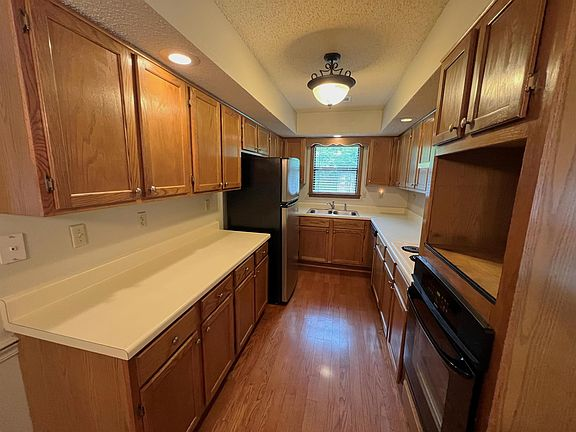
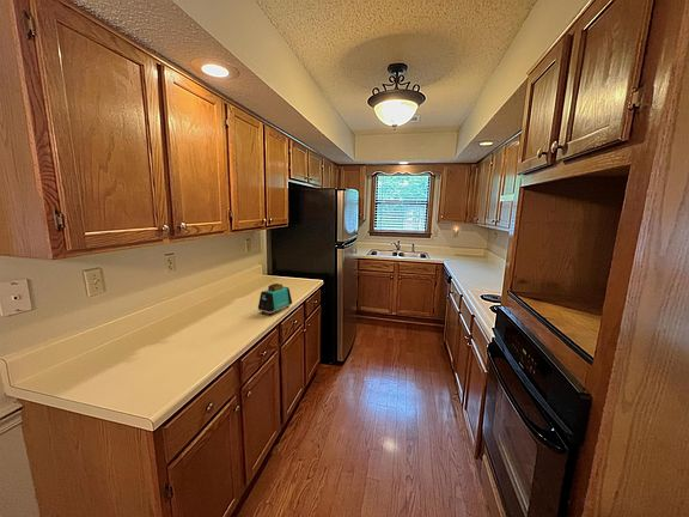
+ toaster [257,282,293,316]
